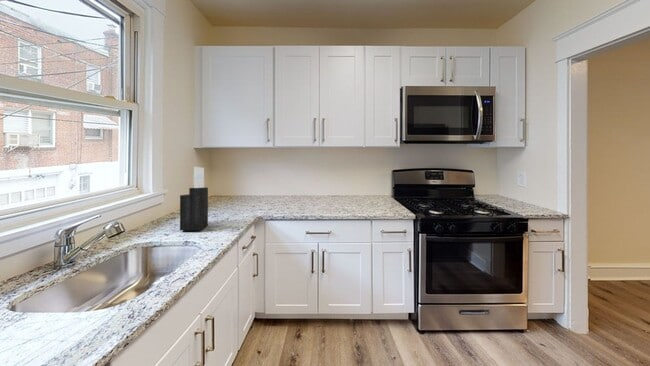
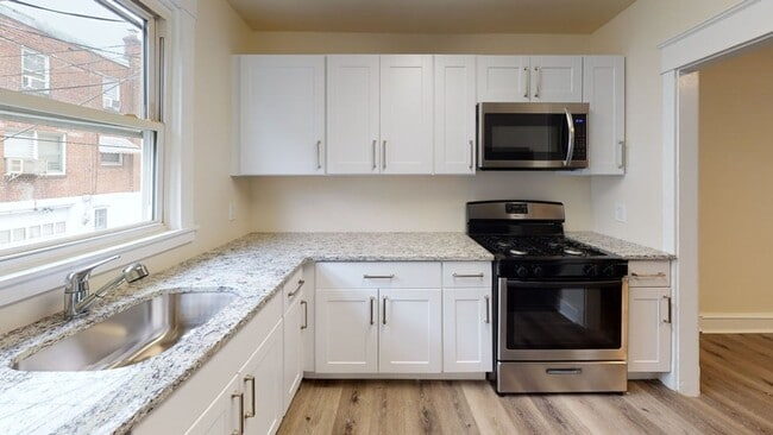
- knife block [179,166,209,231]
